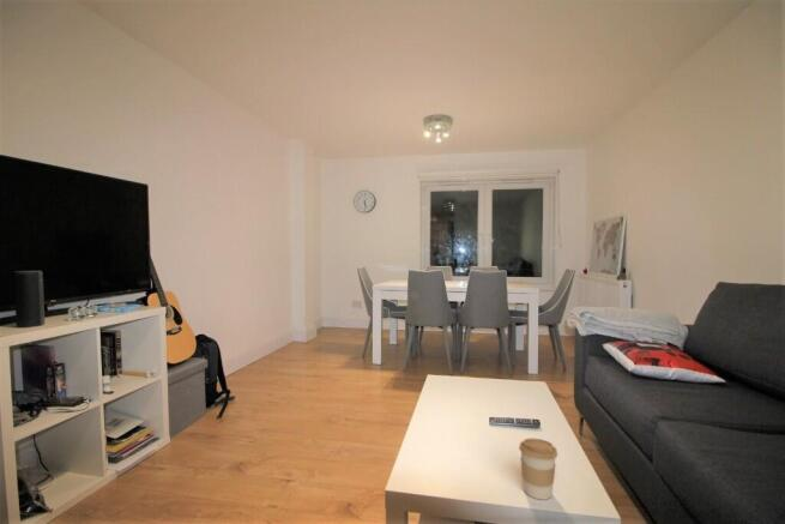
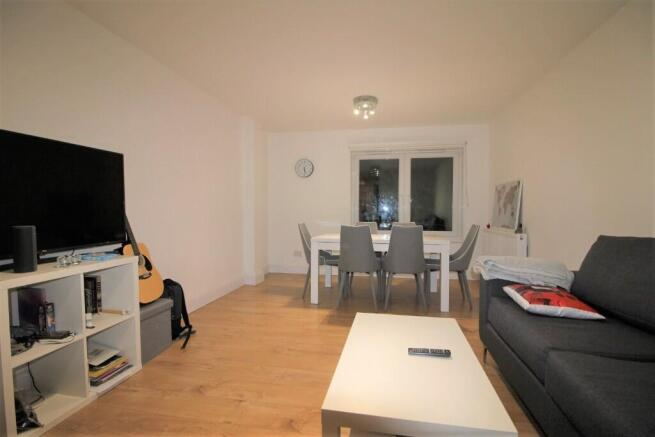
- coffee cup [518,438,558,501]
